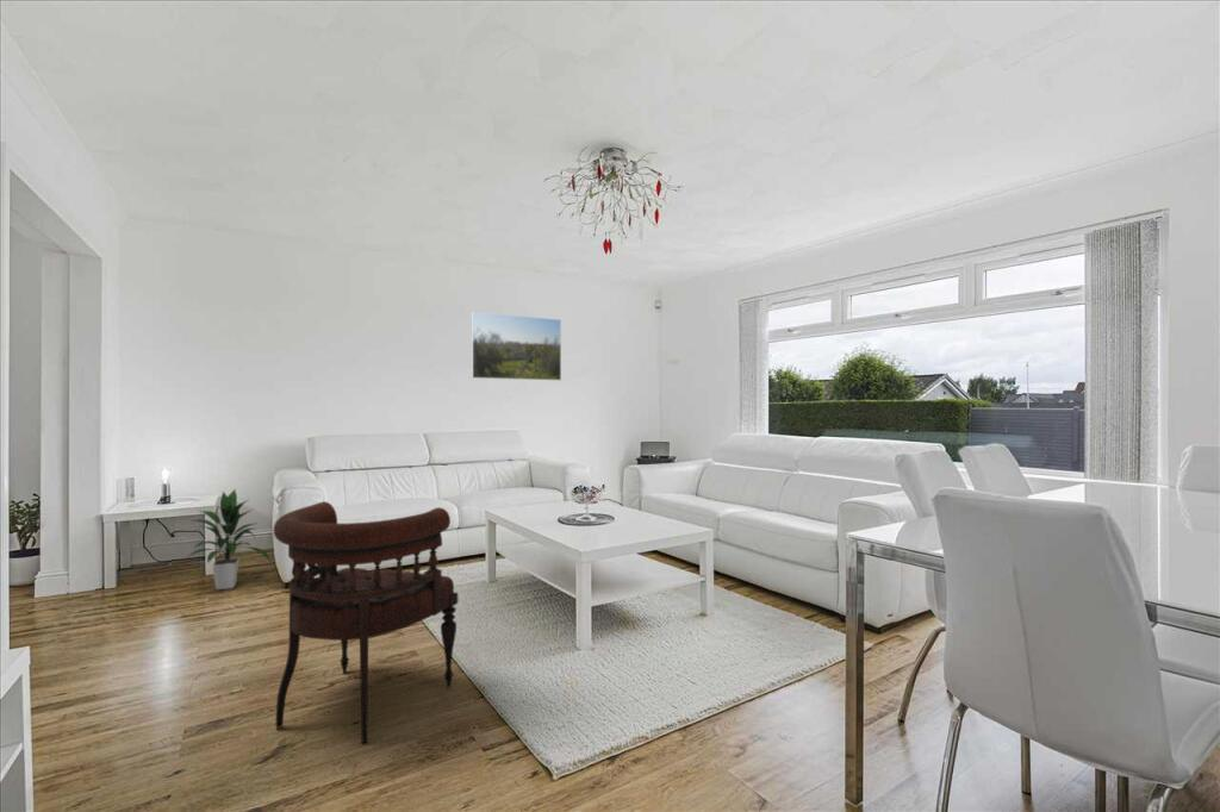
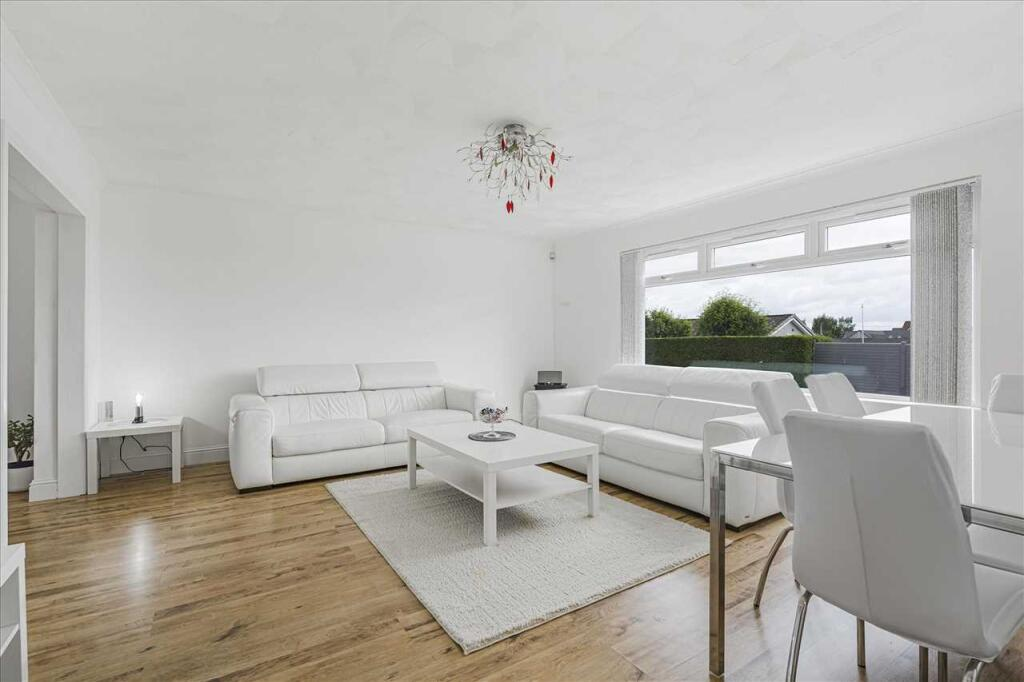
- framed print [471,311,562,381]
- armchair [273,500,459,744]
- indoor plant [185,488,274,591]
